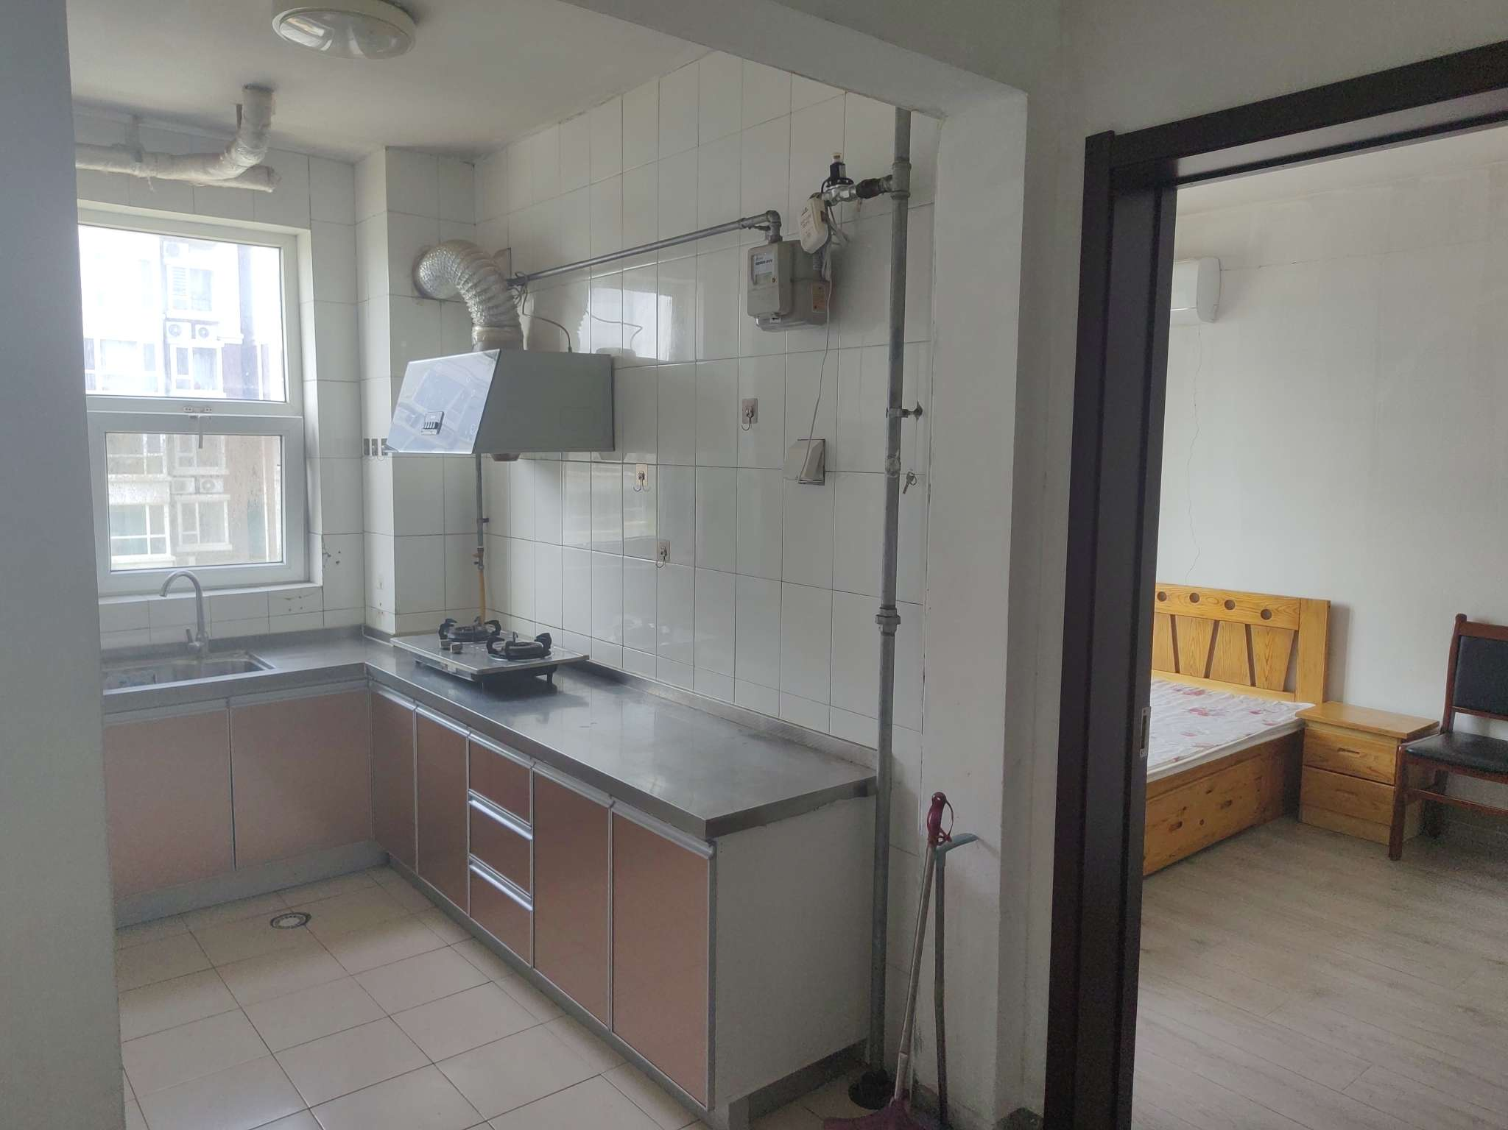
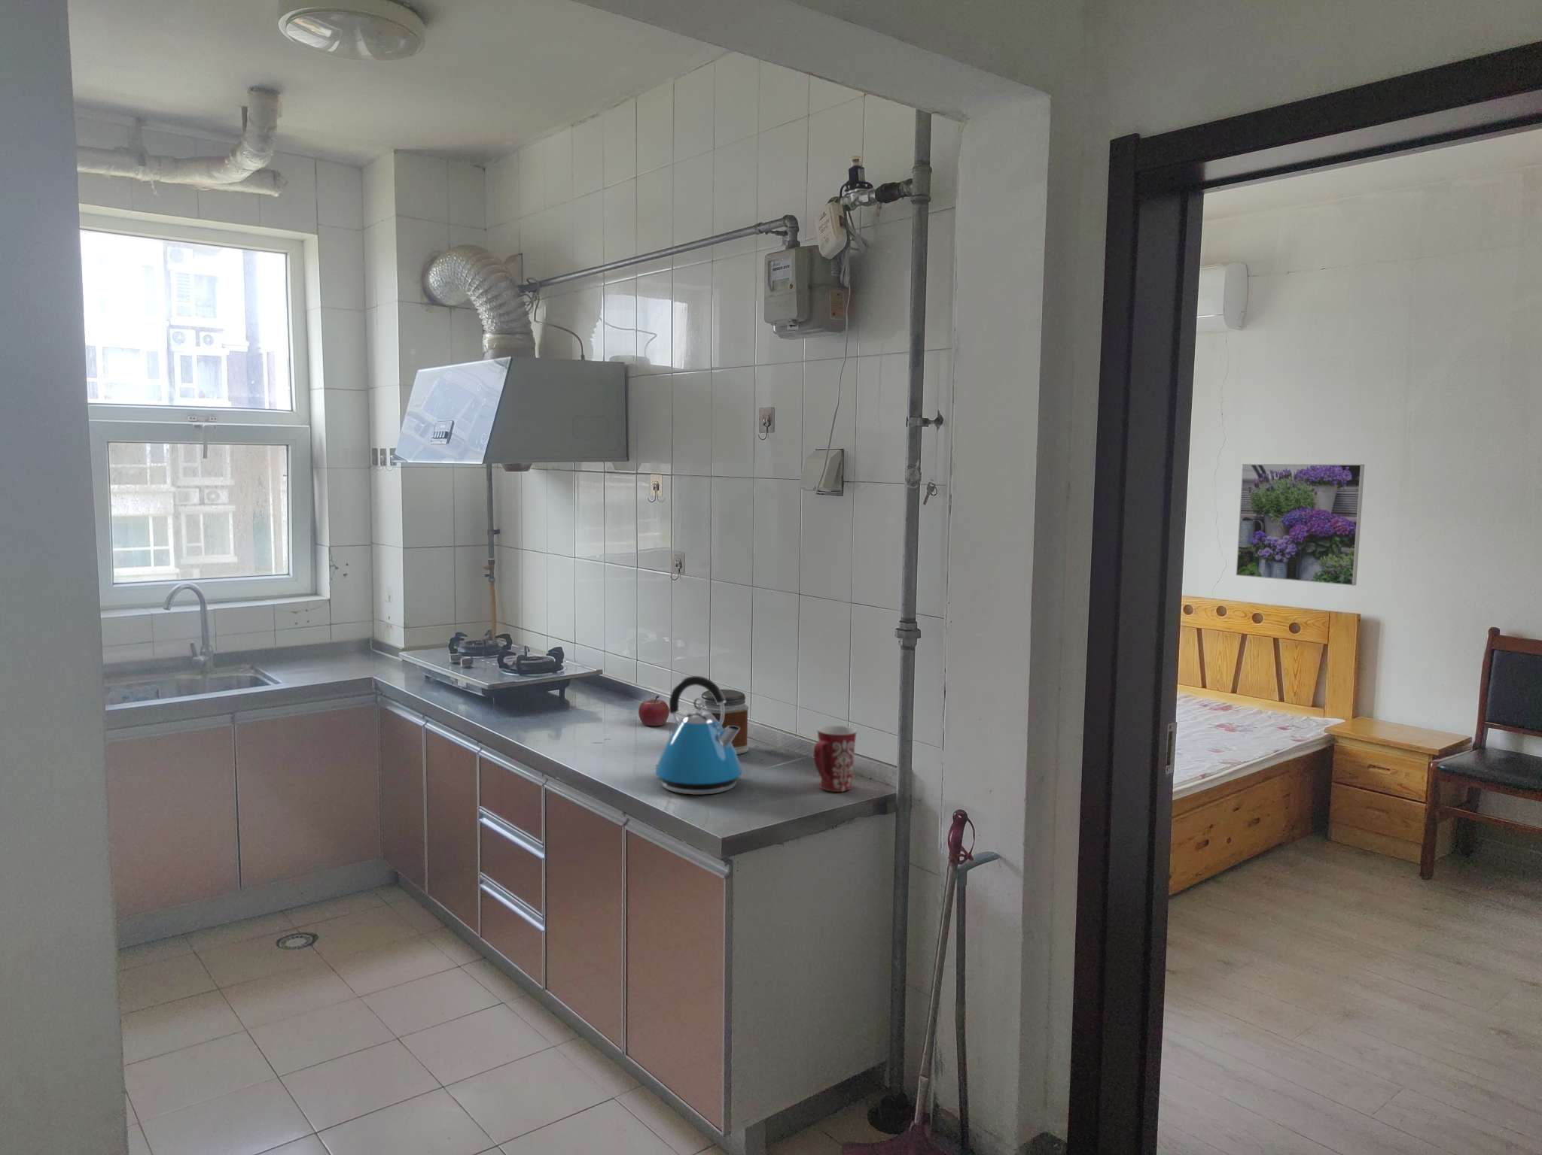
+ fruit [637,695,670,727]
+ jar [697,689,749,755]
+ kettle [653,676,743,796]
+ mug [813,724,857,792]
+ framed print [1236,463,1365,586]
